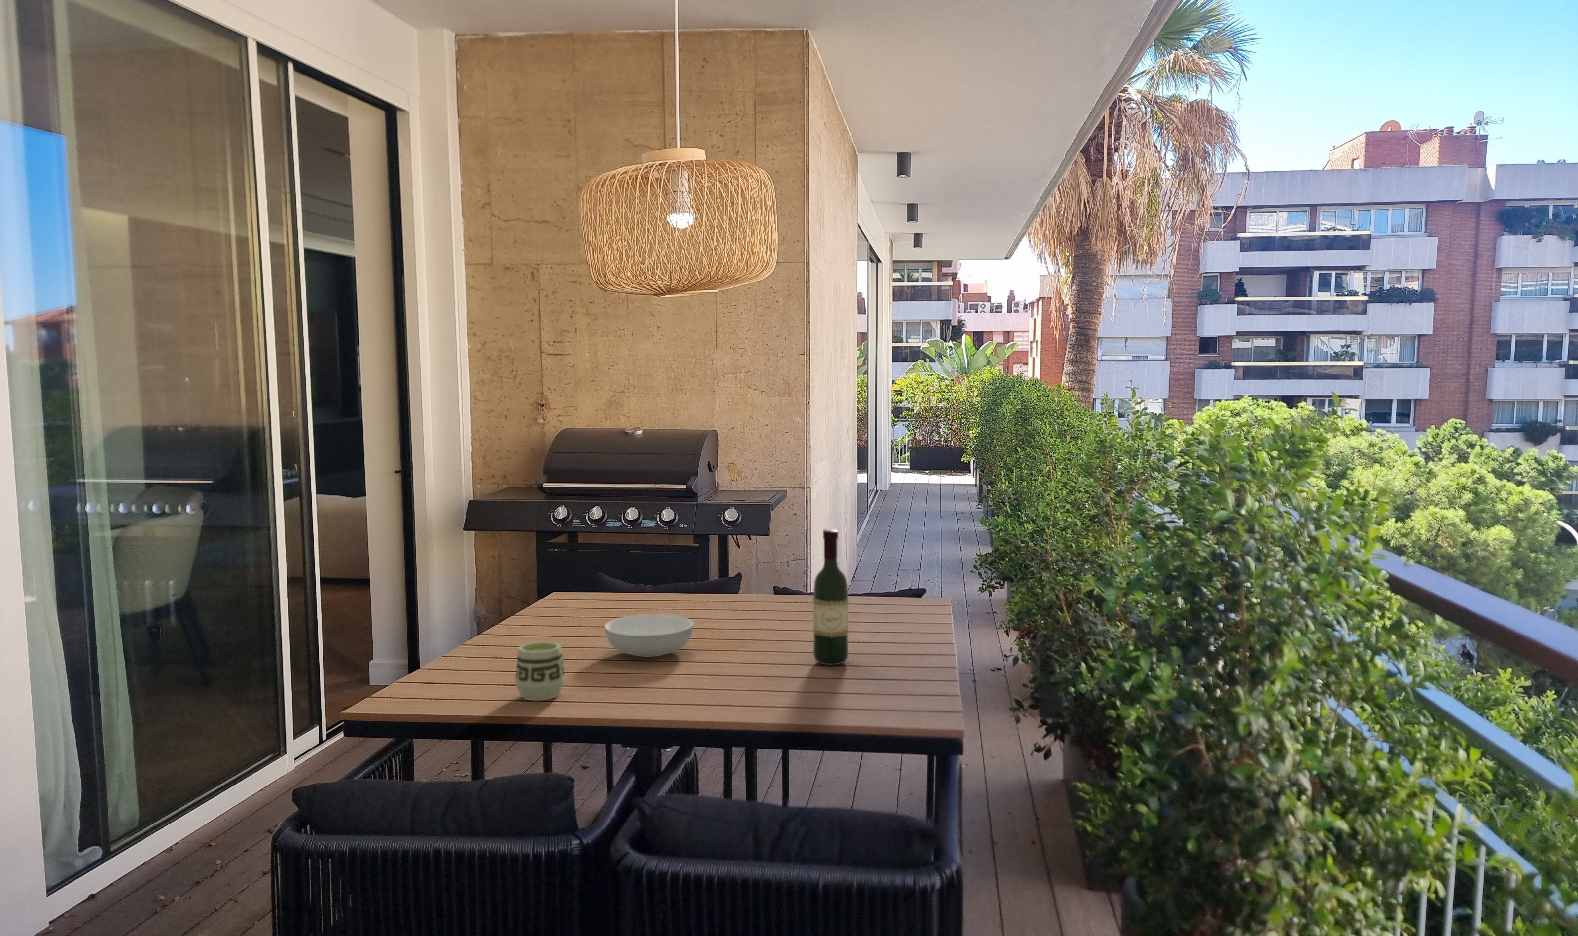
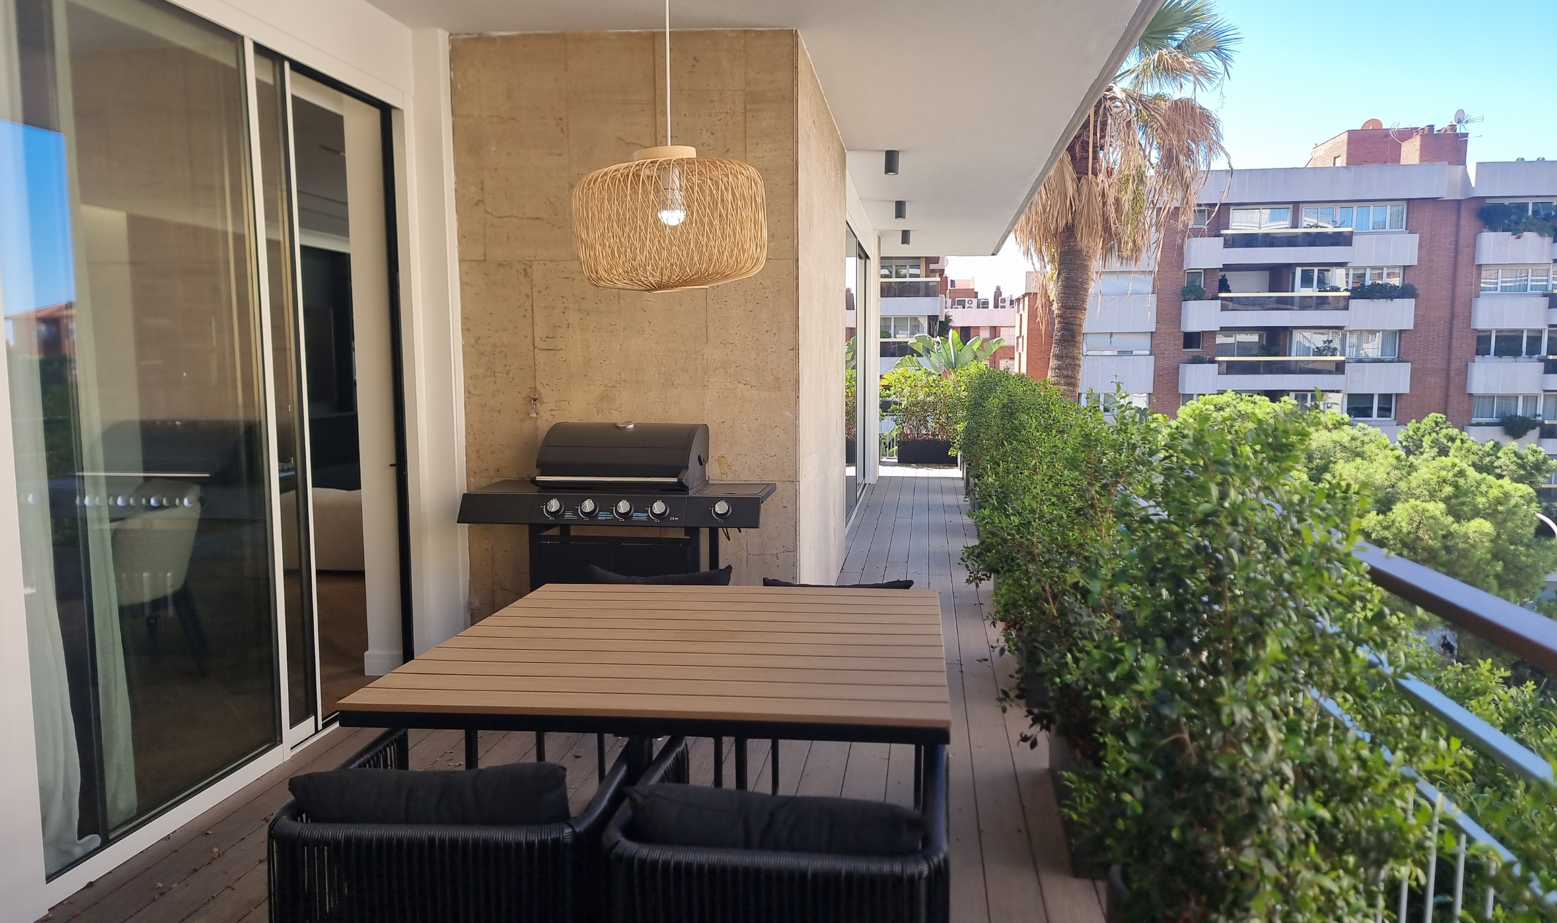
- cup [514,642,566,701]
- wine bottle [813,529,849,665]
- serving bowl [604,614,694,657]
